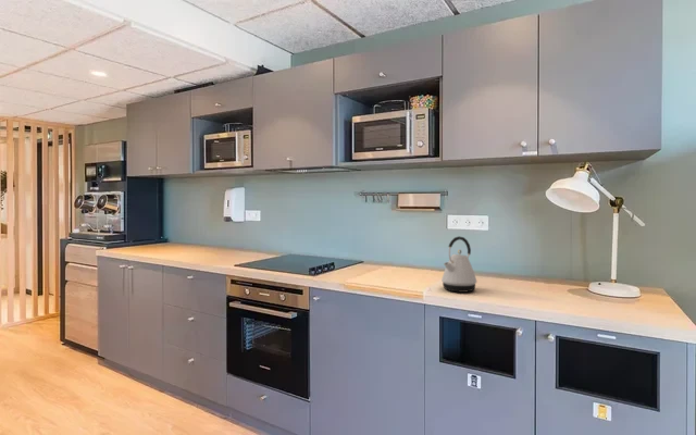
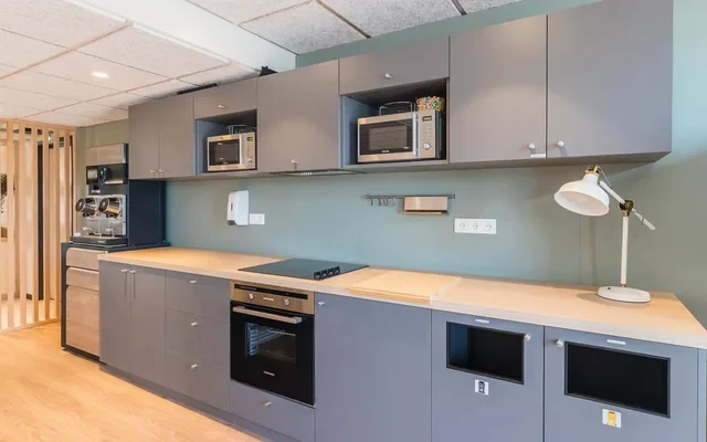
- kettle [440,235,477,294]
